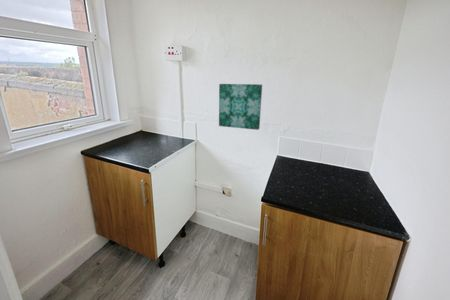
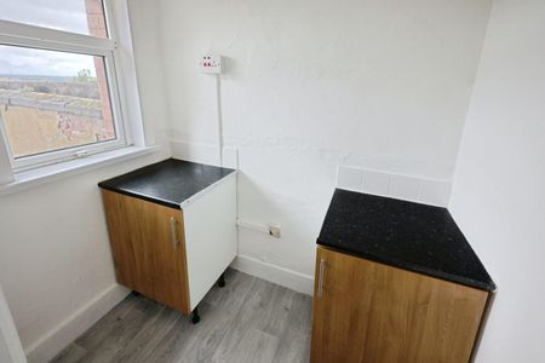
- wall art [218,83,263,131]
